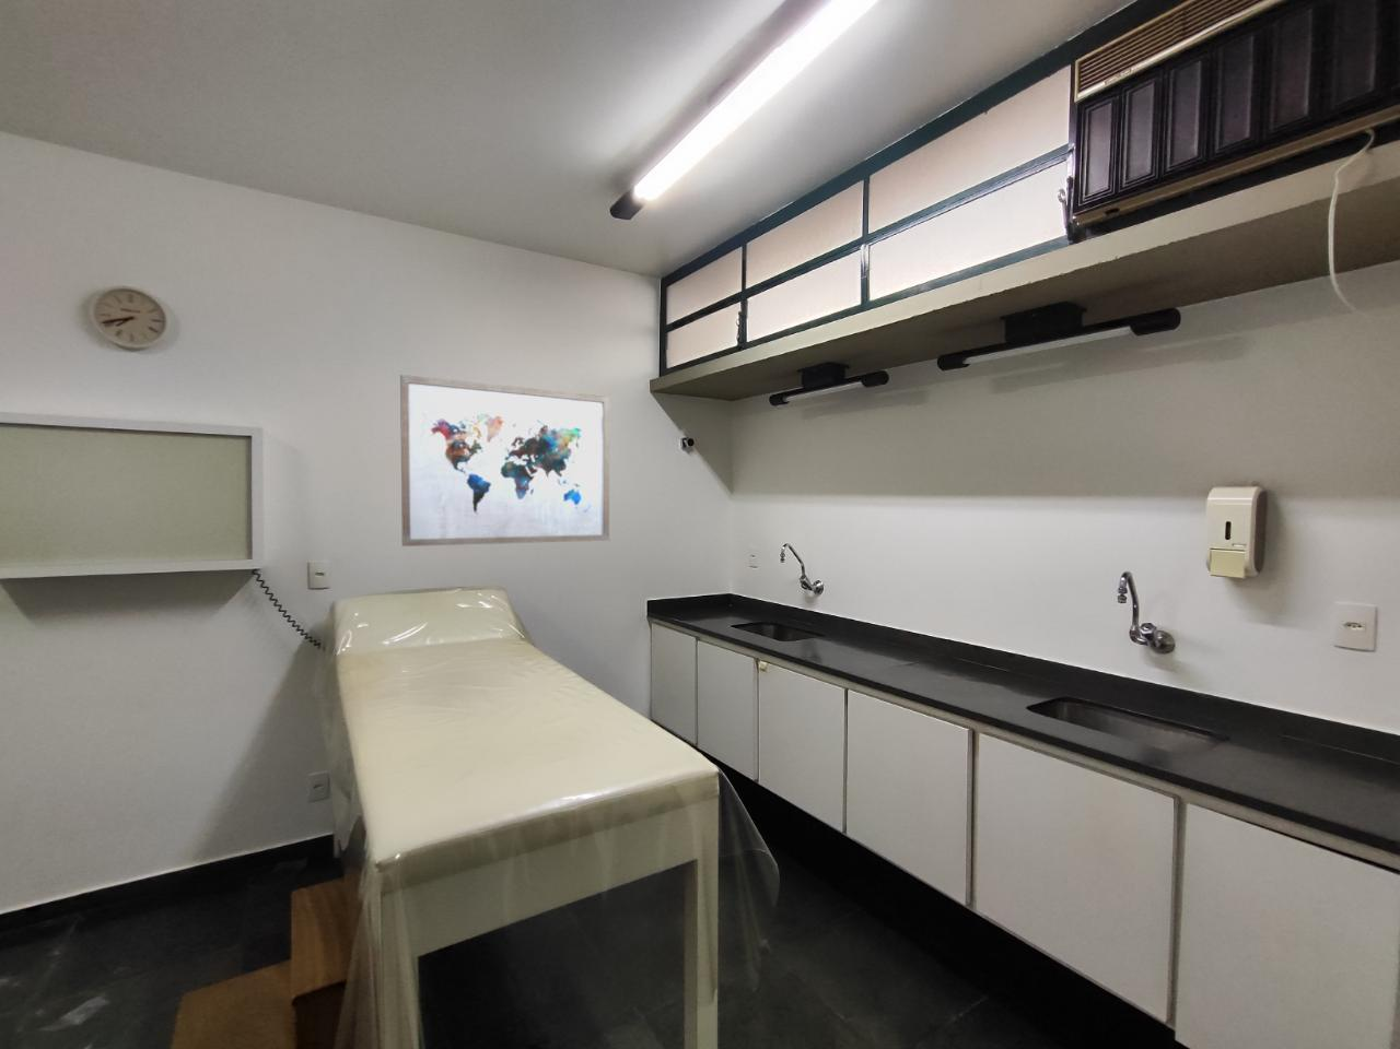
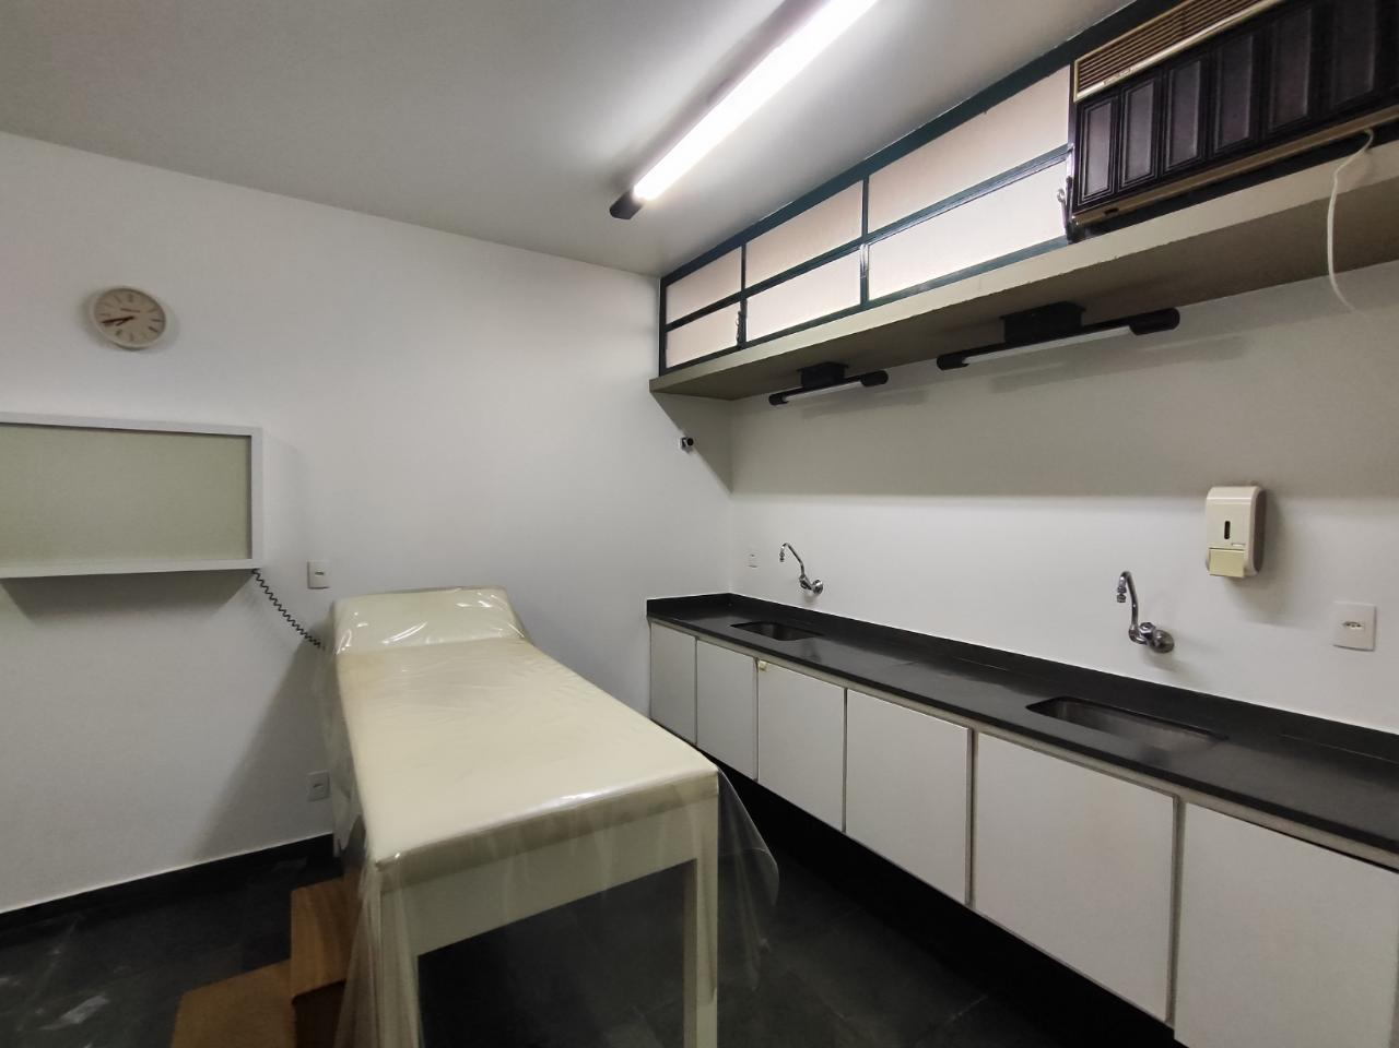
- wall art [399,374,611,548]
